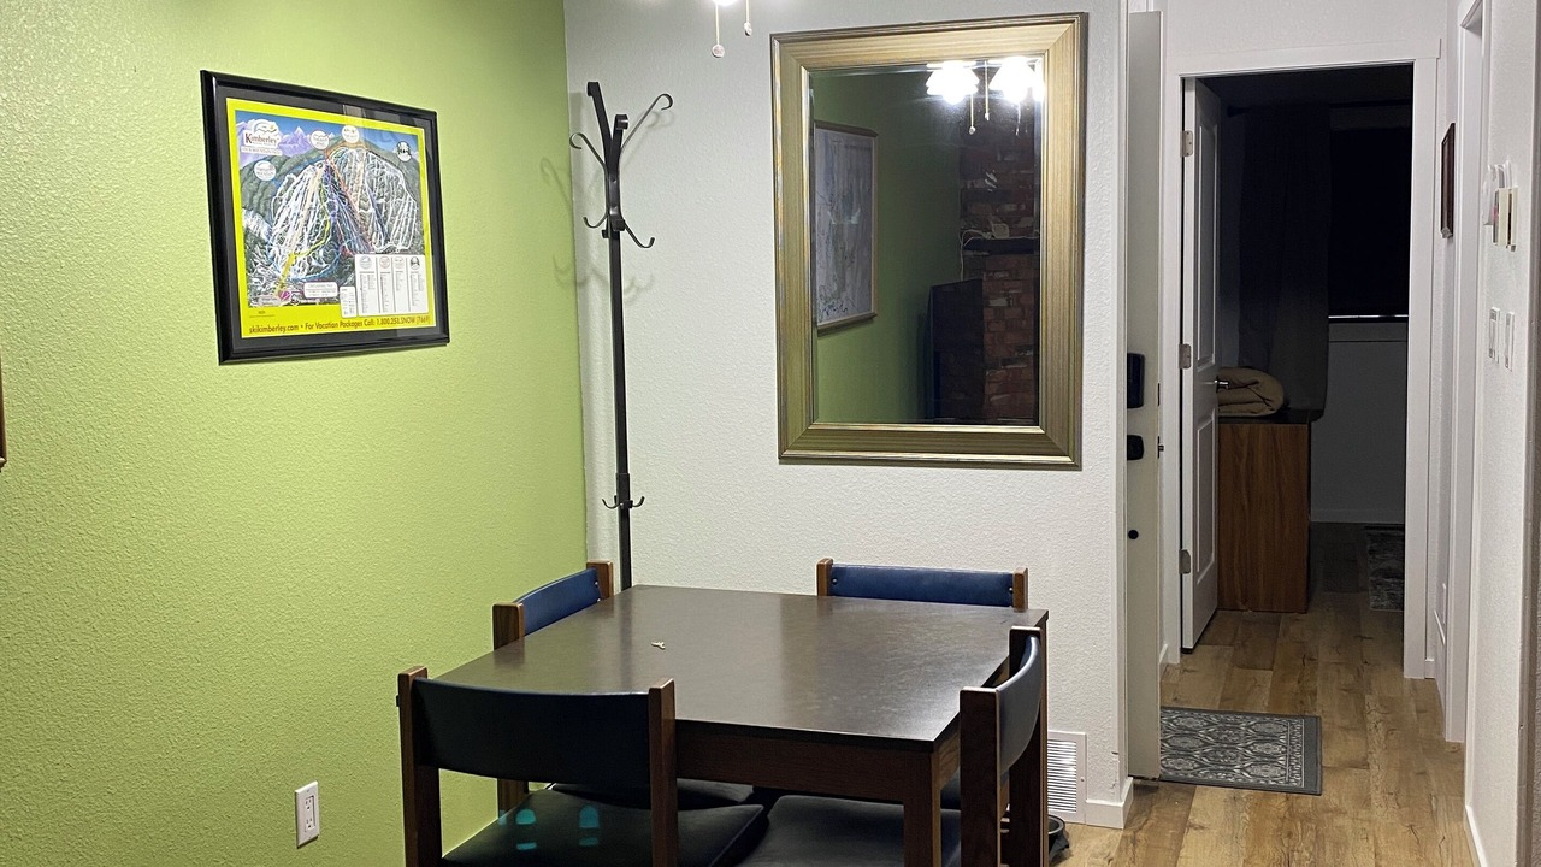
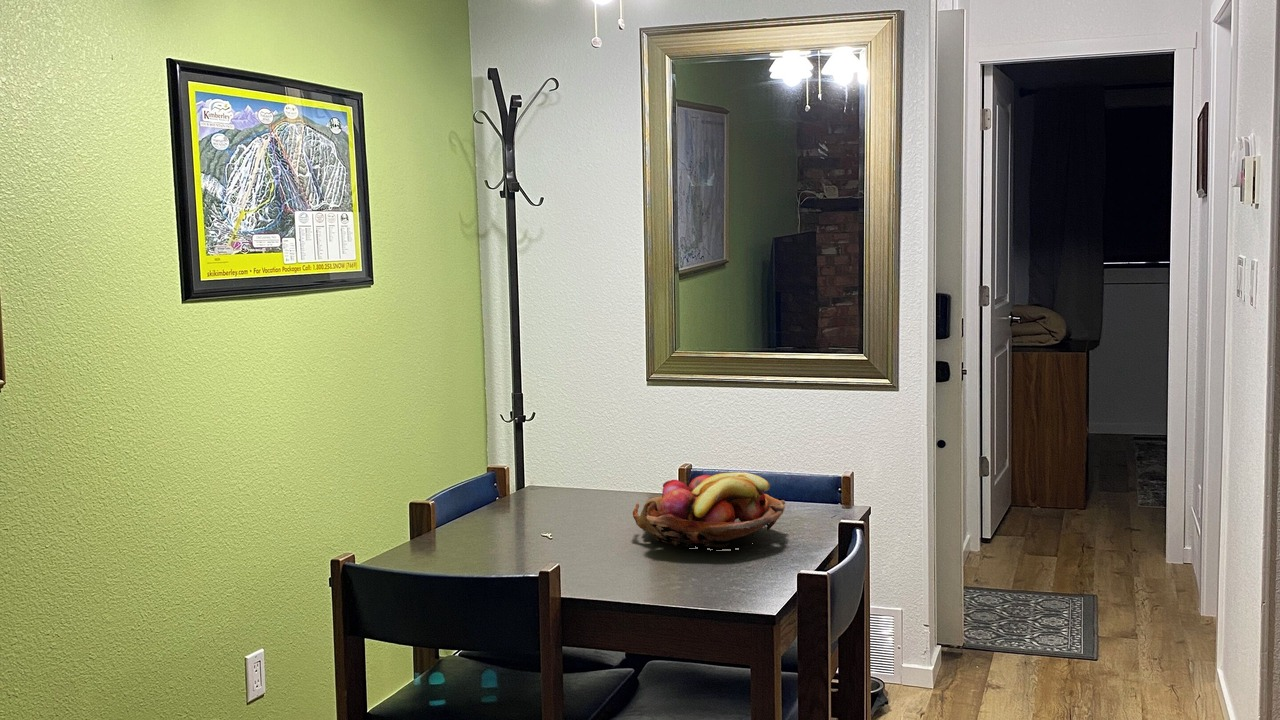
+ fruit basket [632,471,786,550]
